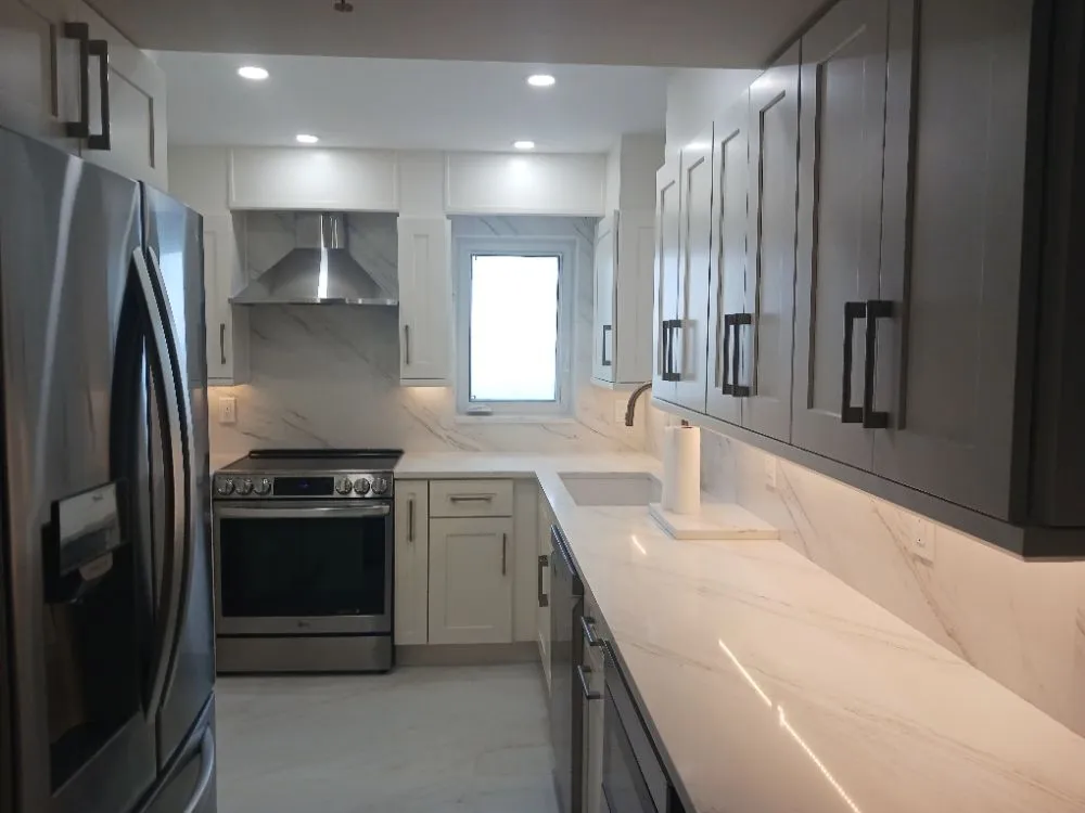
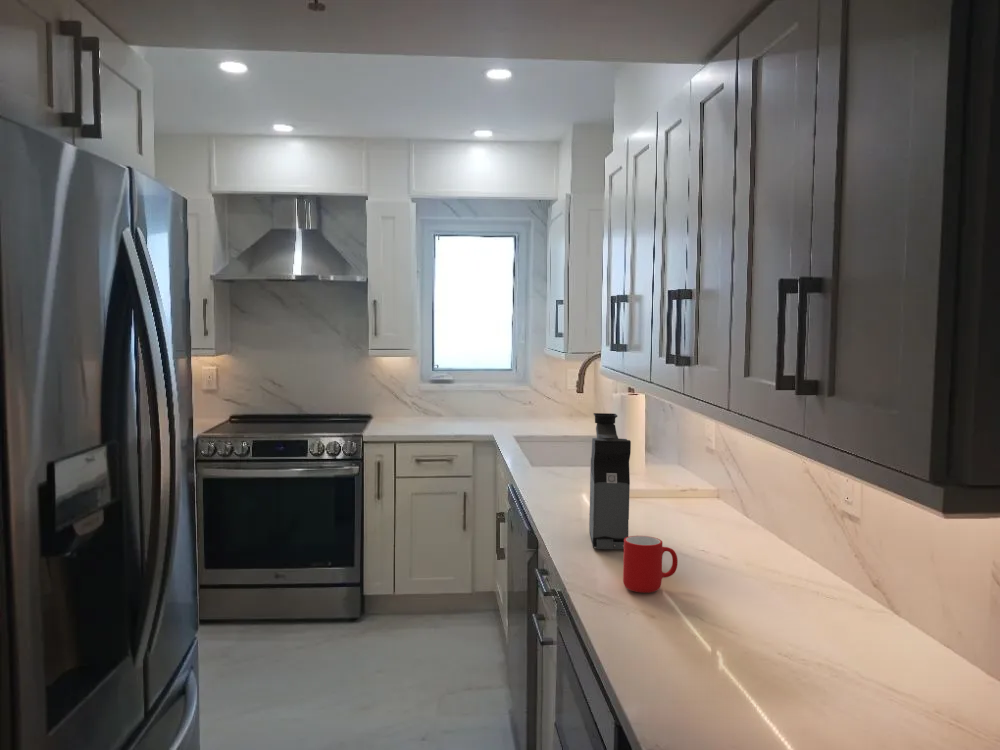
+ cup [622,535,679,594]
+ coffee maker [588,412,632,550]
